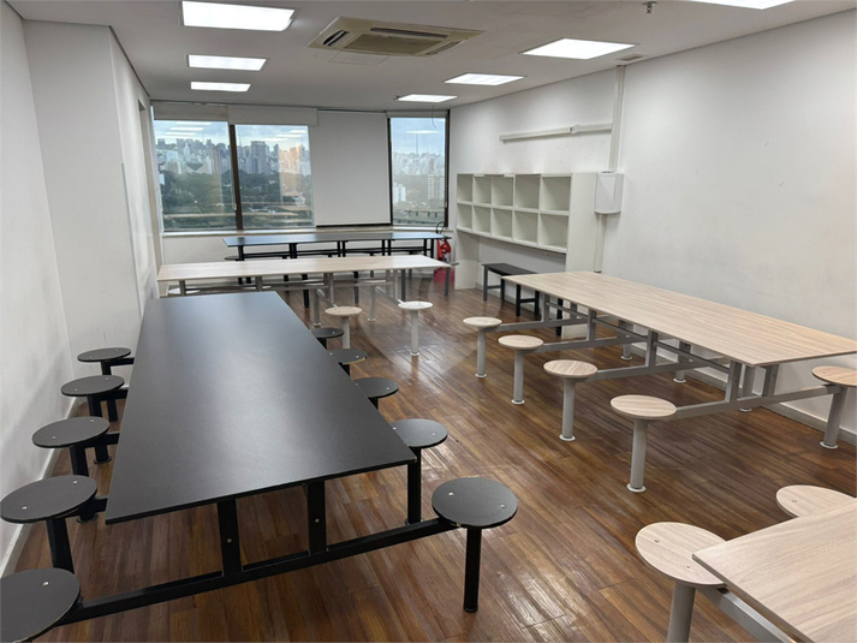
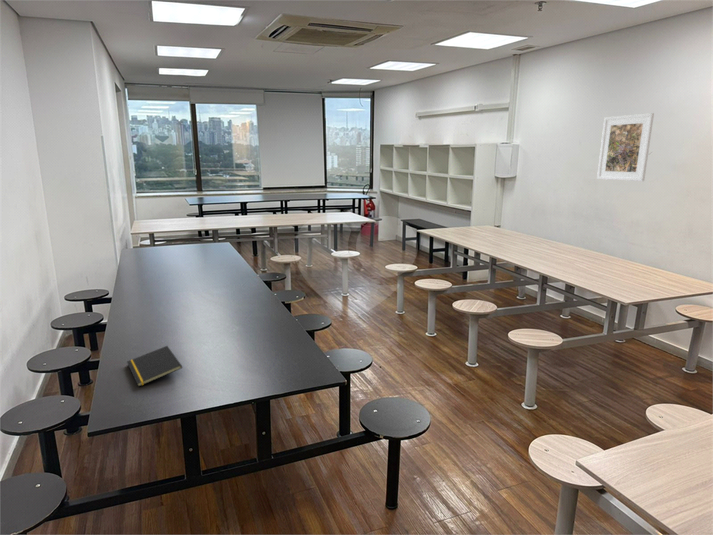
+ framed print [596,112,655,182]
+ notepad [126,345,183,388]
